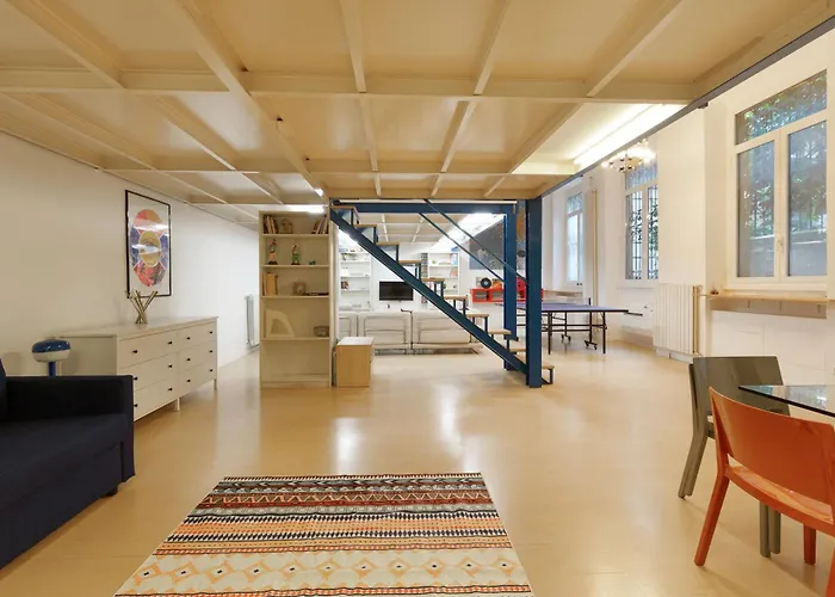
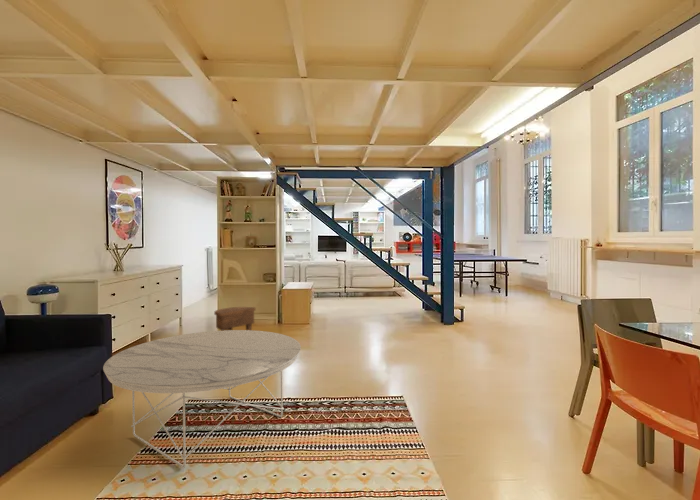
+ side table [213,306,257,331]
+ coffee table [102,329,302,469]
